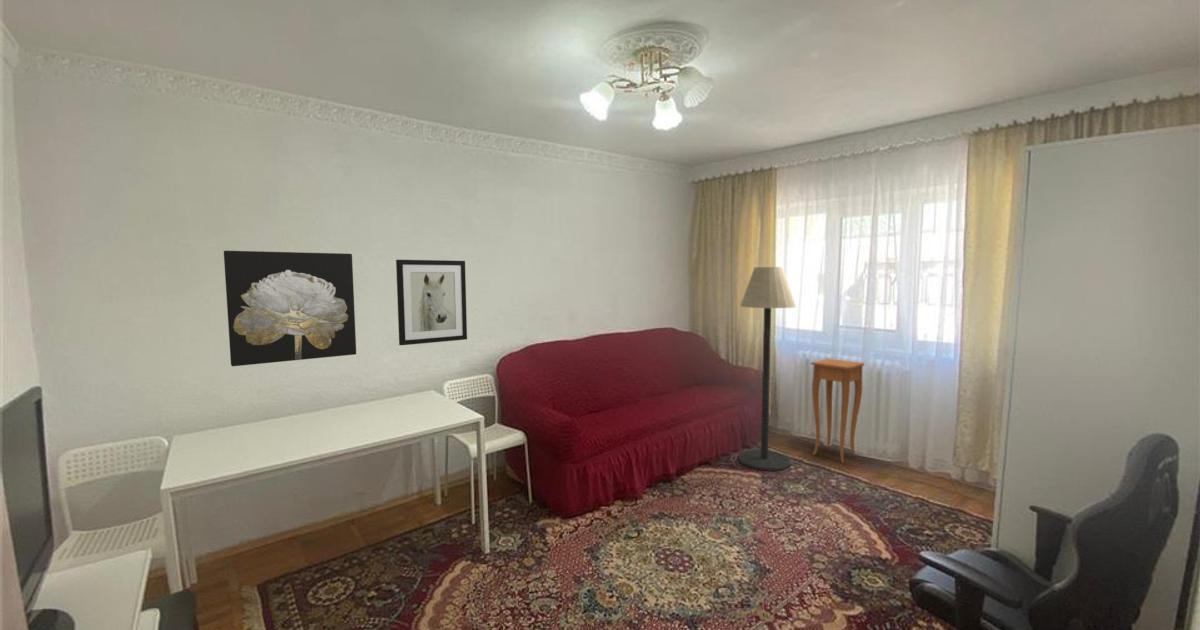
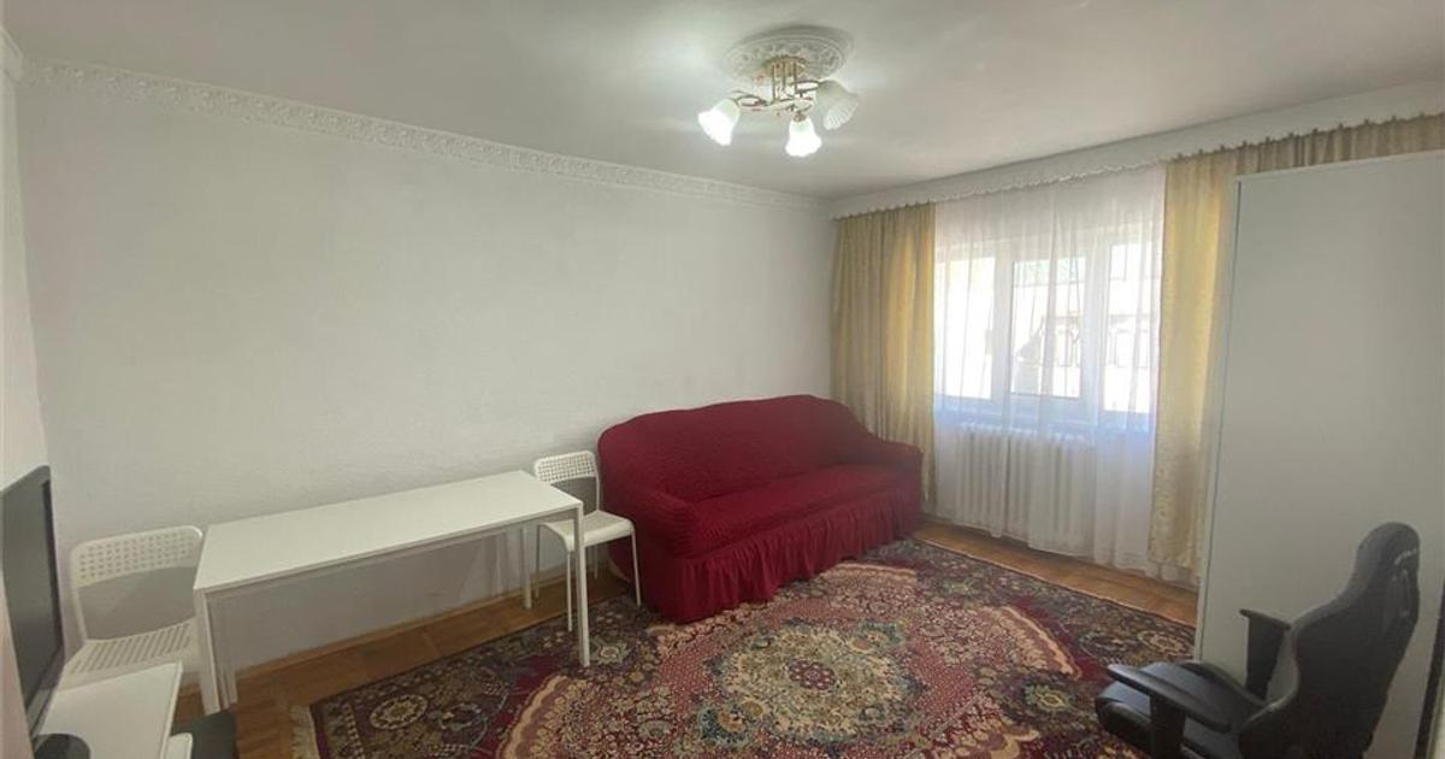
- floor lamp [737,266,797,472]
- wall art [395,259,468,346]
- wall art [223,250,357,367]
- side table [810,358,865,464]
